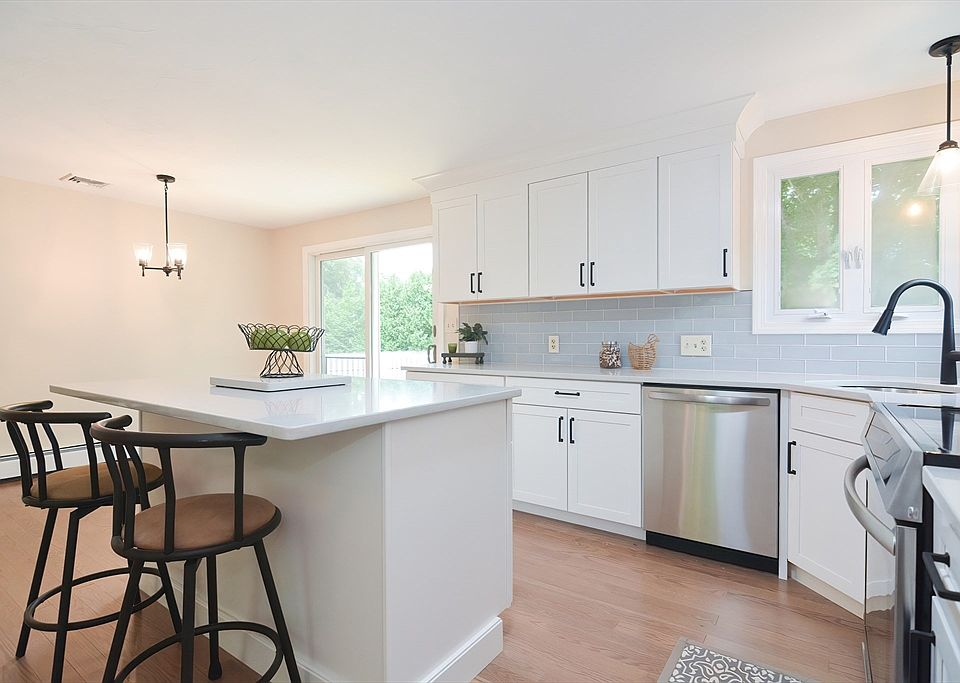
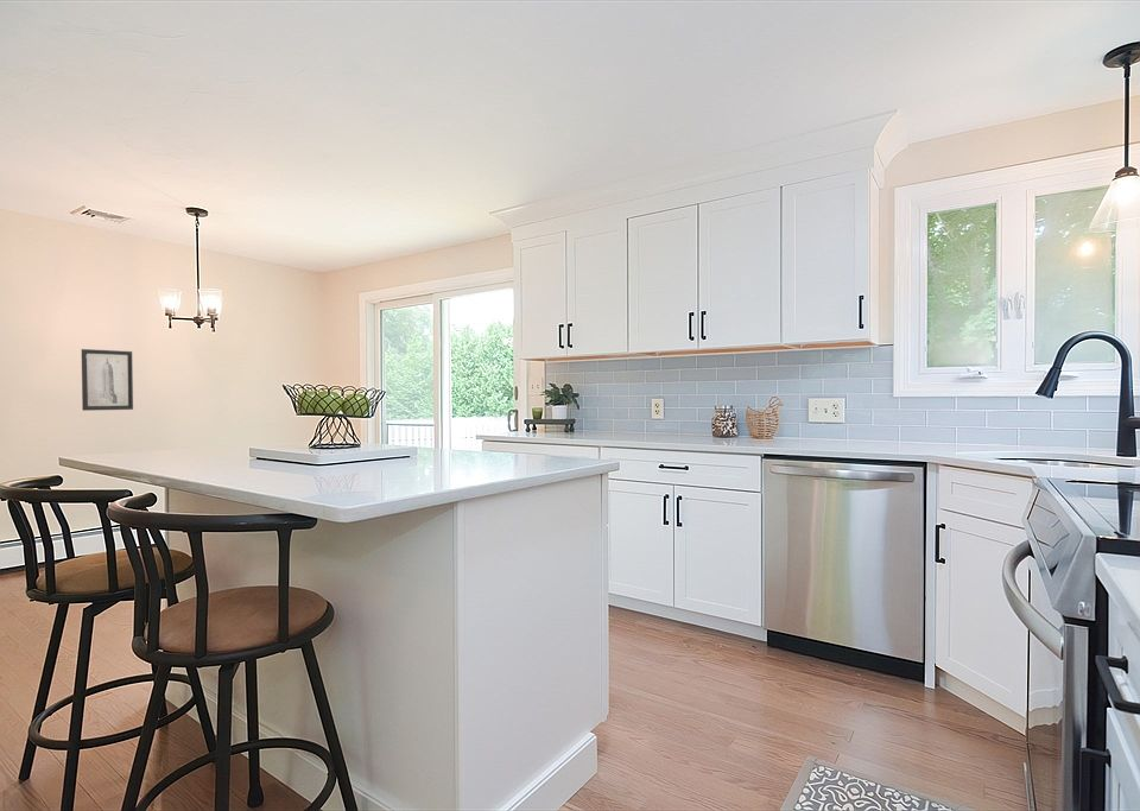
+ wall art [81,348,134,412]
